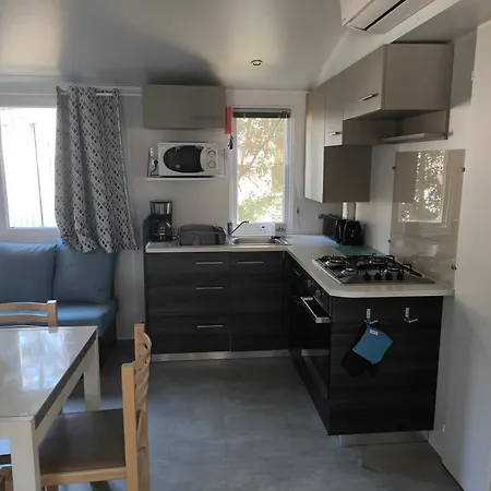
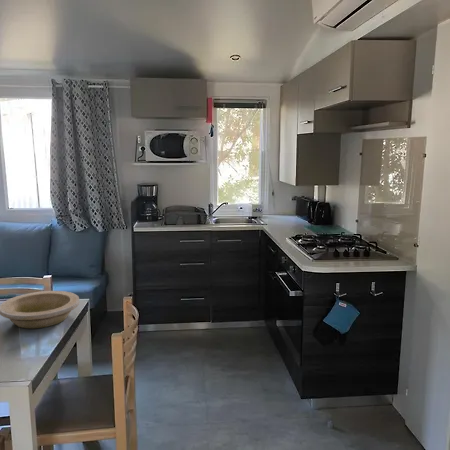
+ bowl [0,290,80,329]
